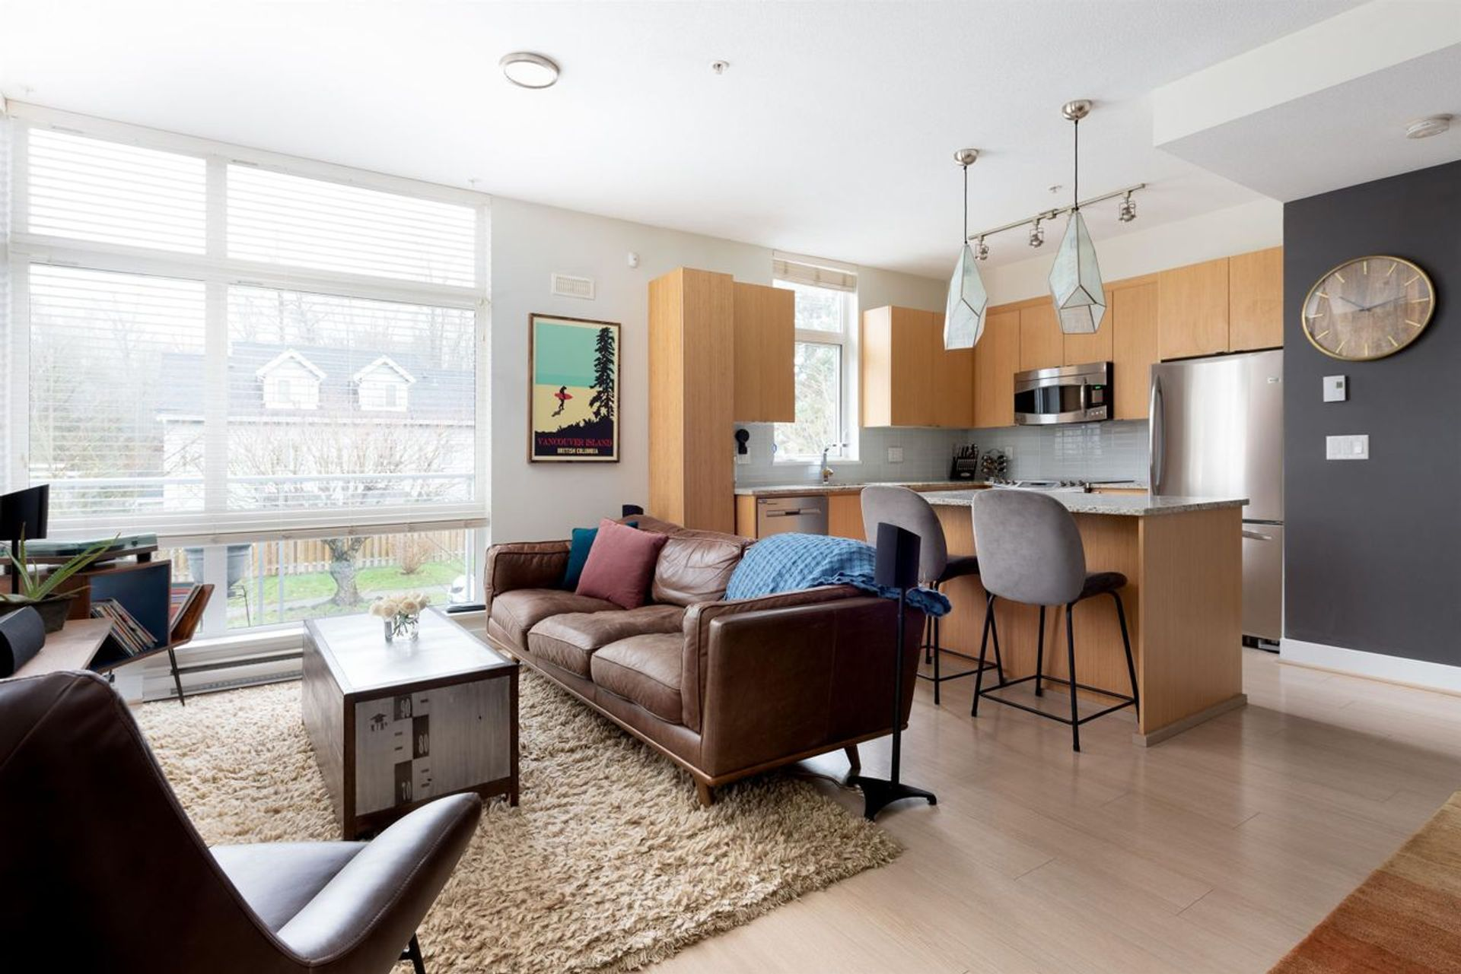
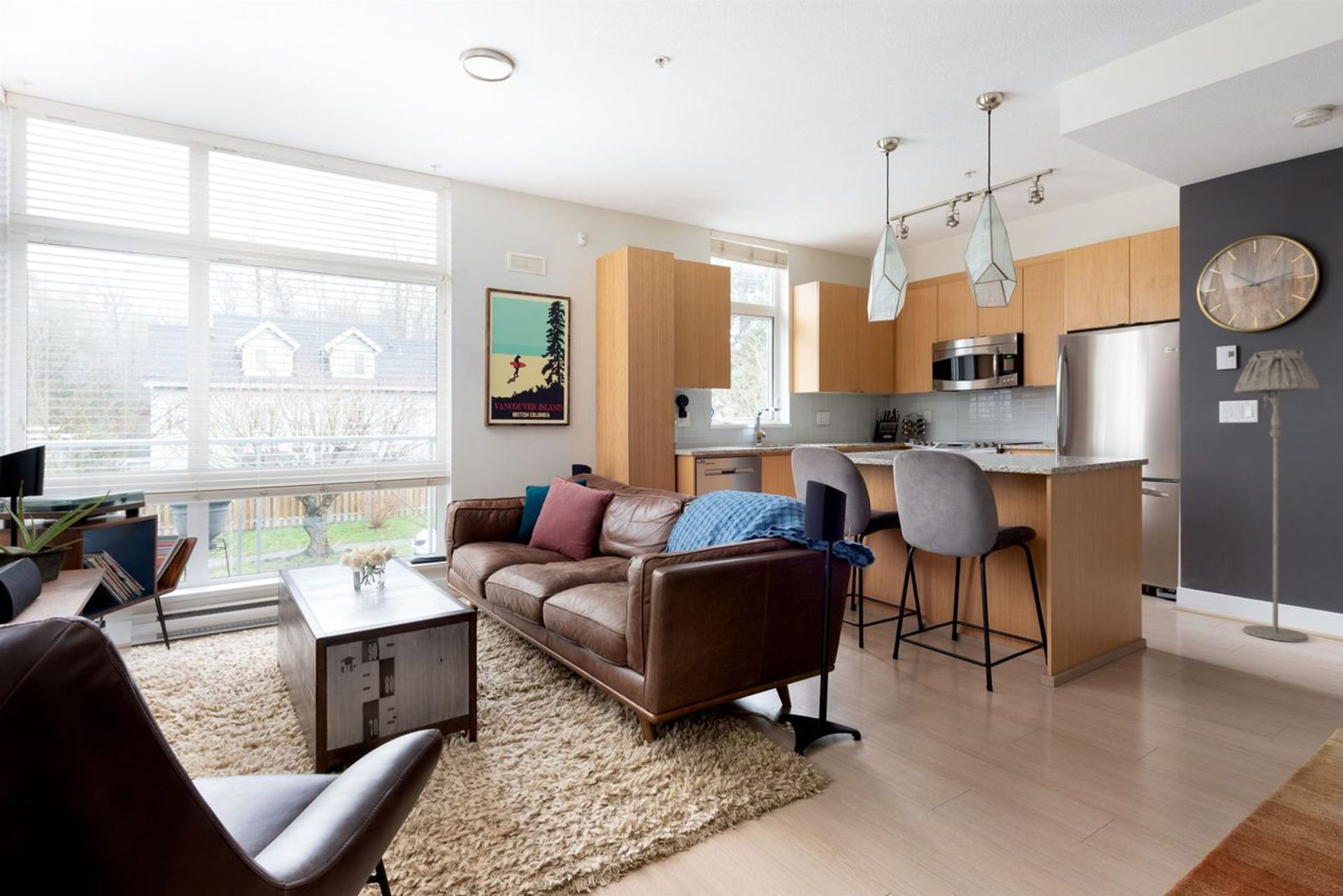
+ floor lamp [1233,349,1320,642]
